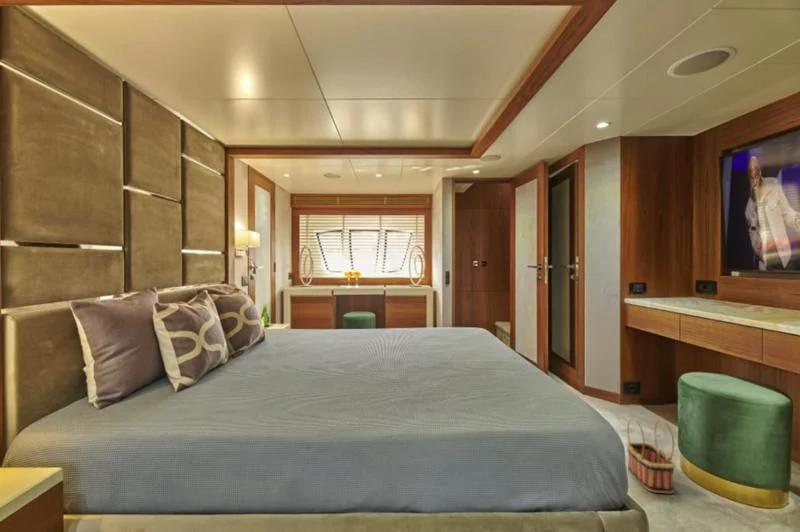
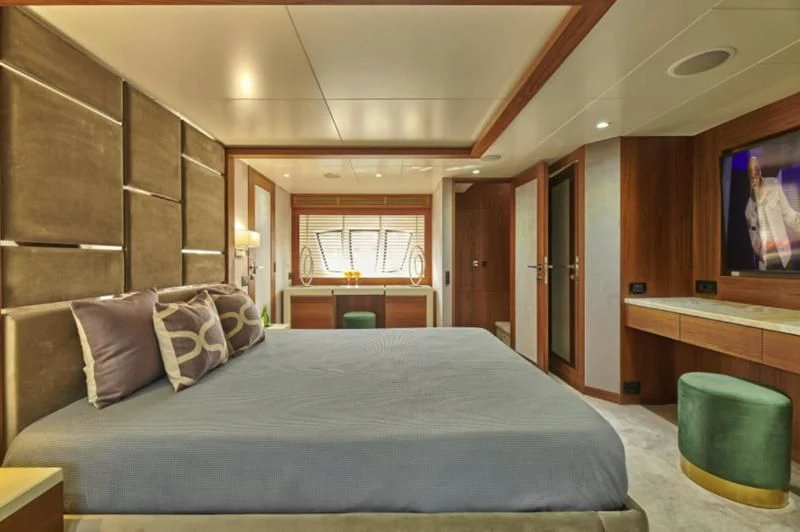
- basket [626,417,676,494]
